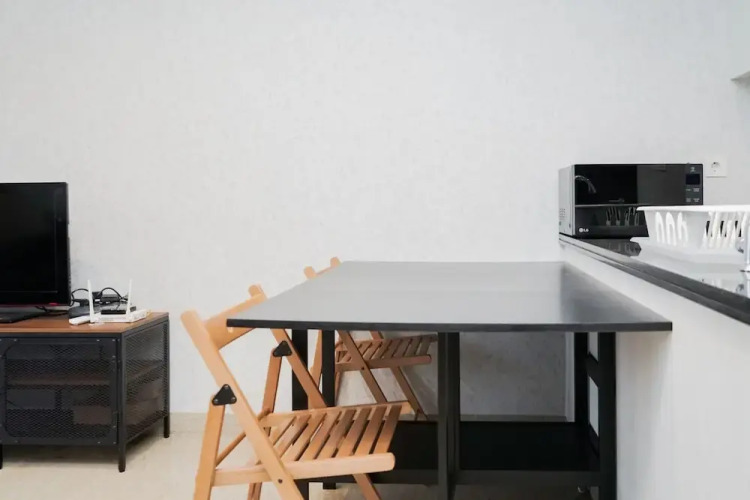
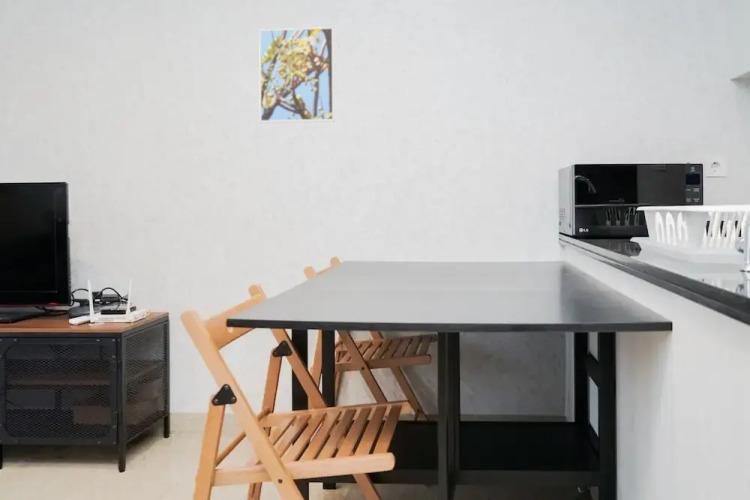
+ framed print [258,26,336,124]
